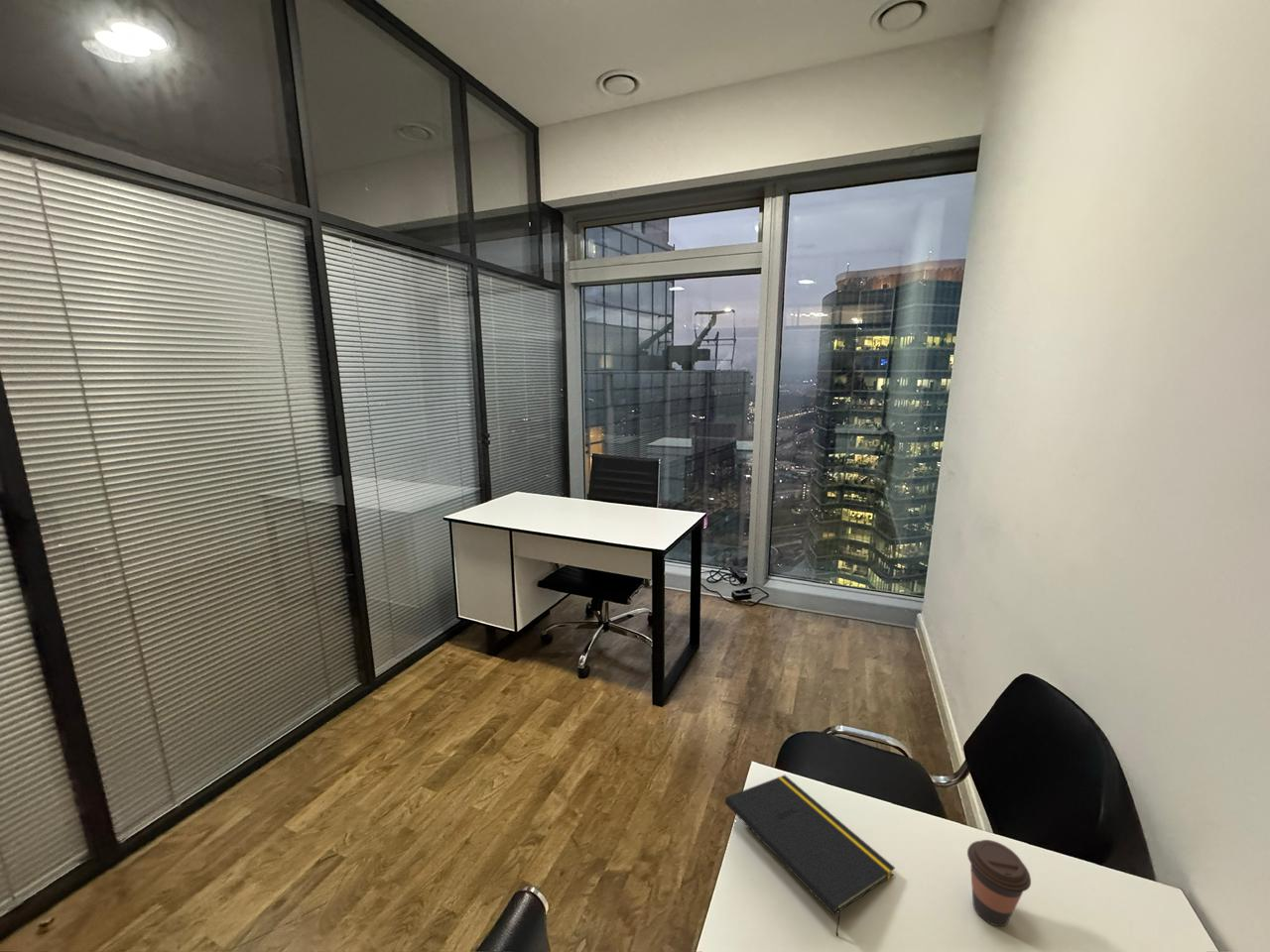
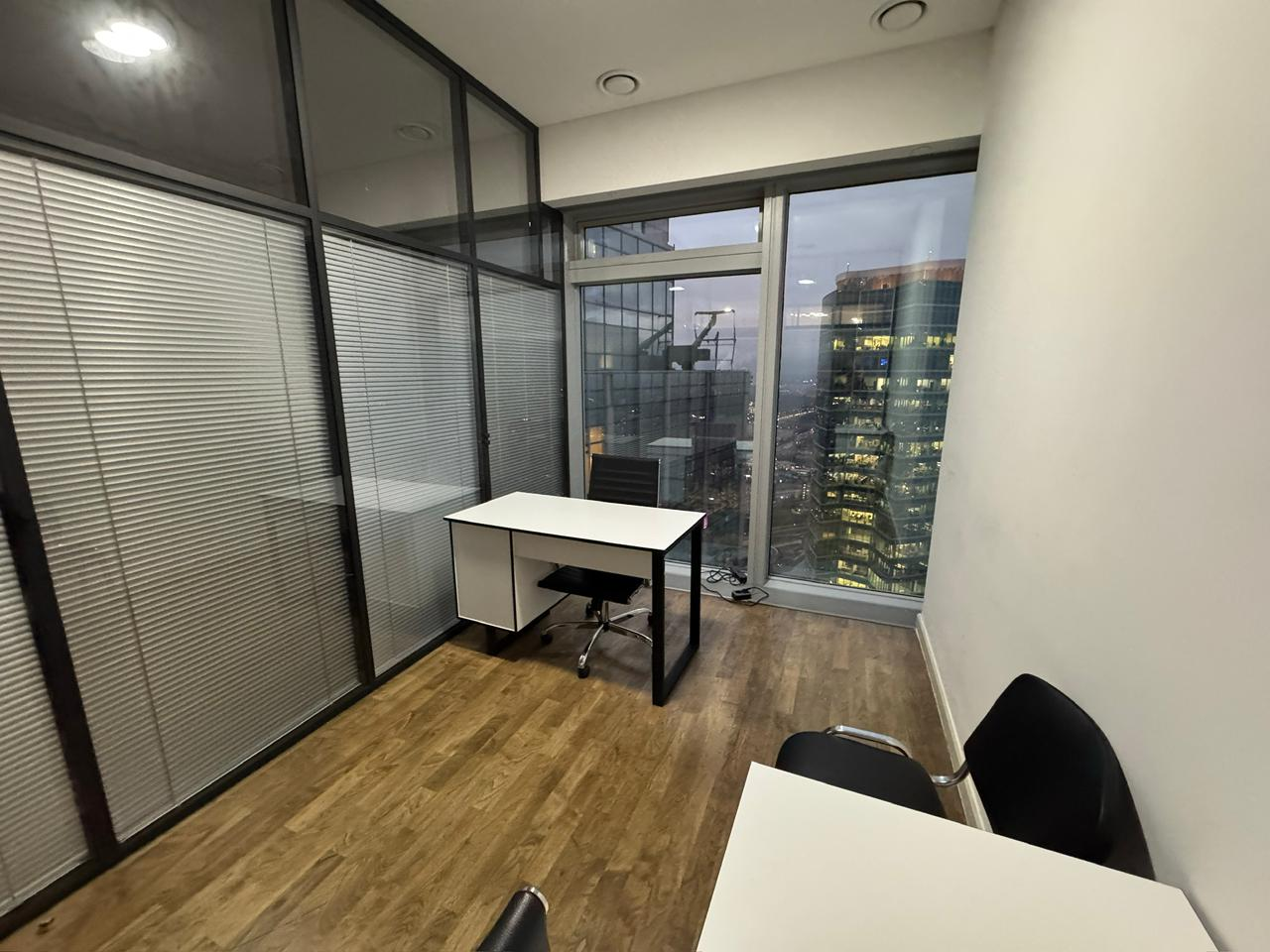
- coffee cup [966,839,1032,927]
- notepad [724,774,896,938]
